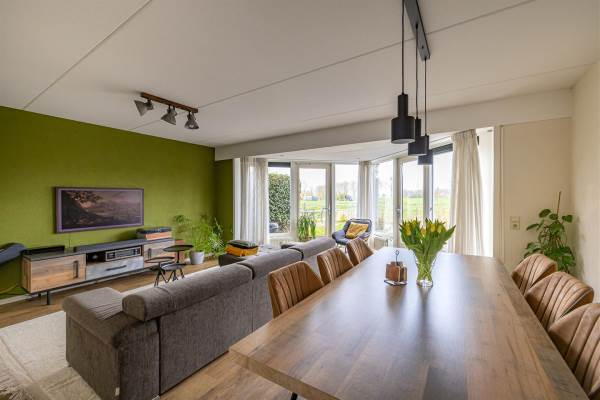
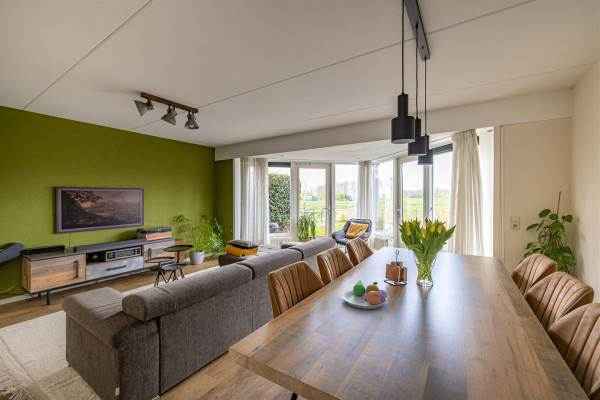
+ fruit bowl [341,279,388,310]
